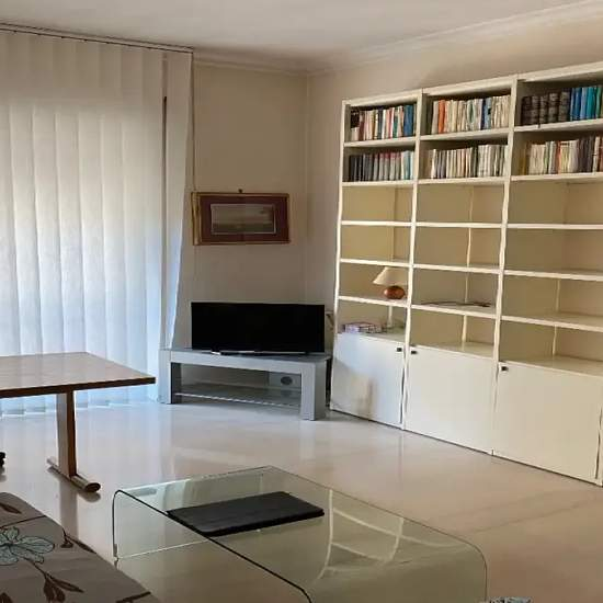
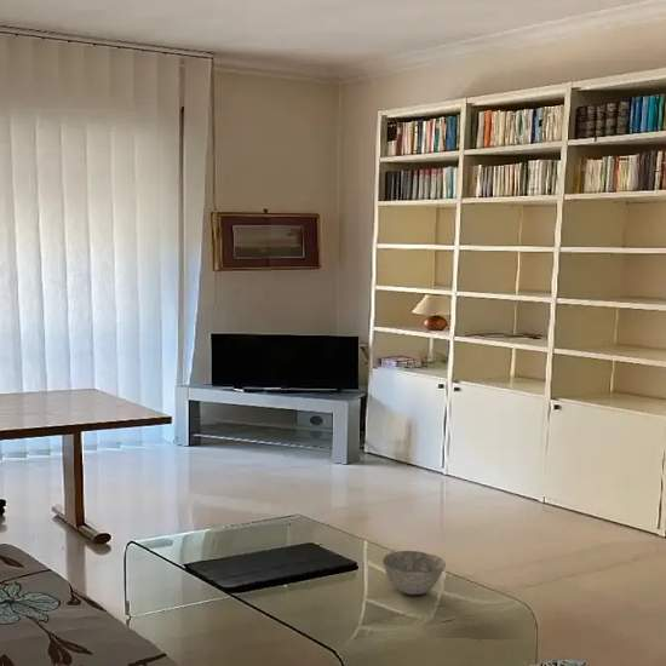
+ bowl [381,550,447,596]
